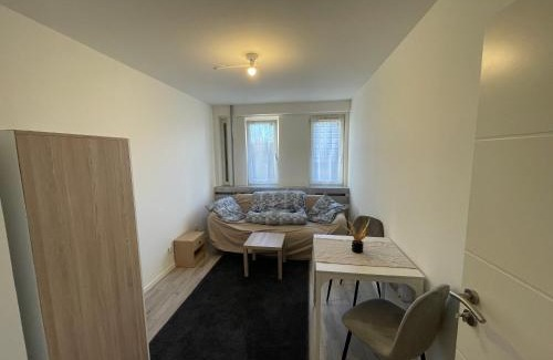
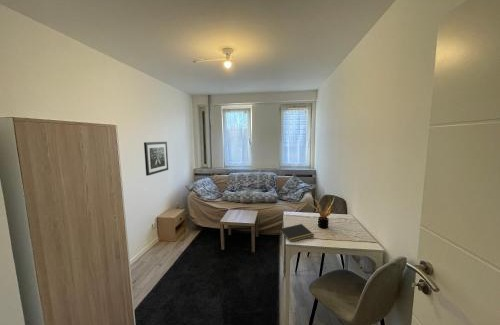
+ wall art [143,141,169,177]
+ notepad [278,223,315,243]
